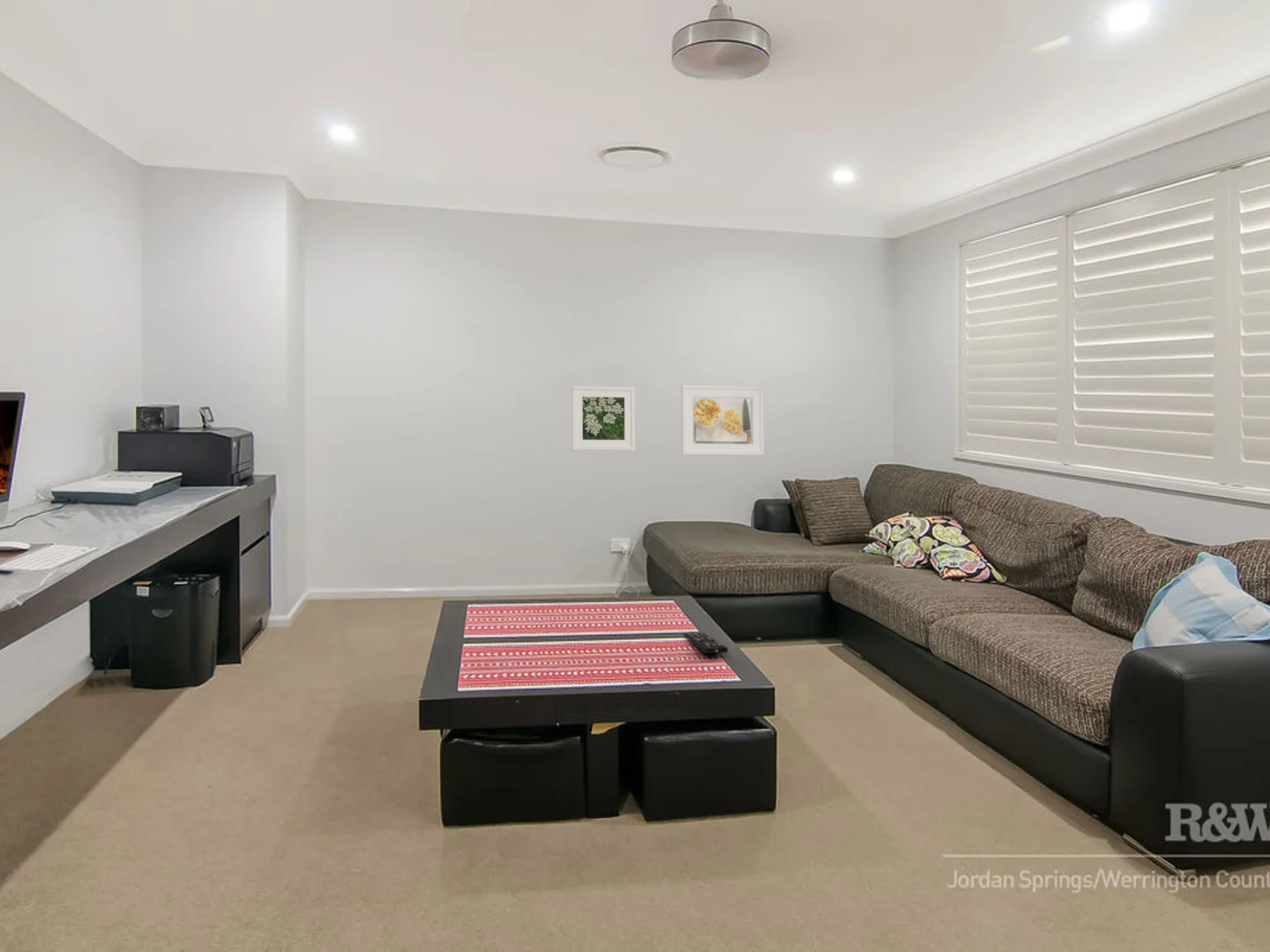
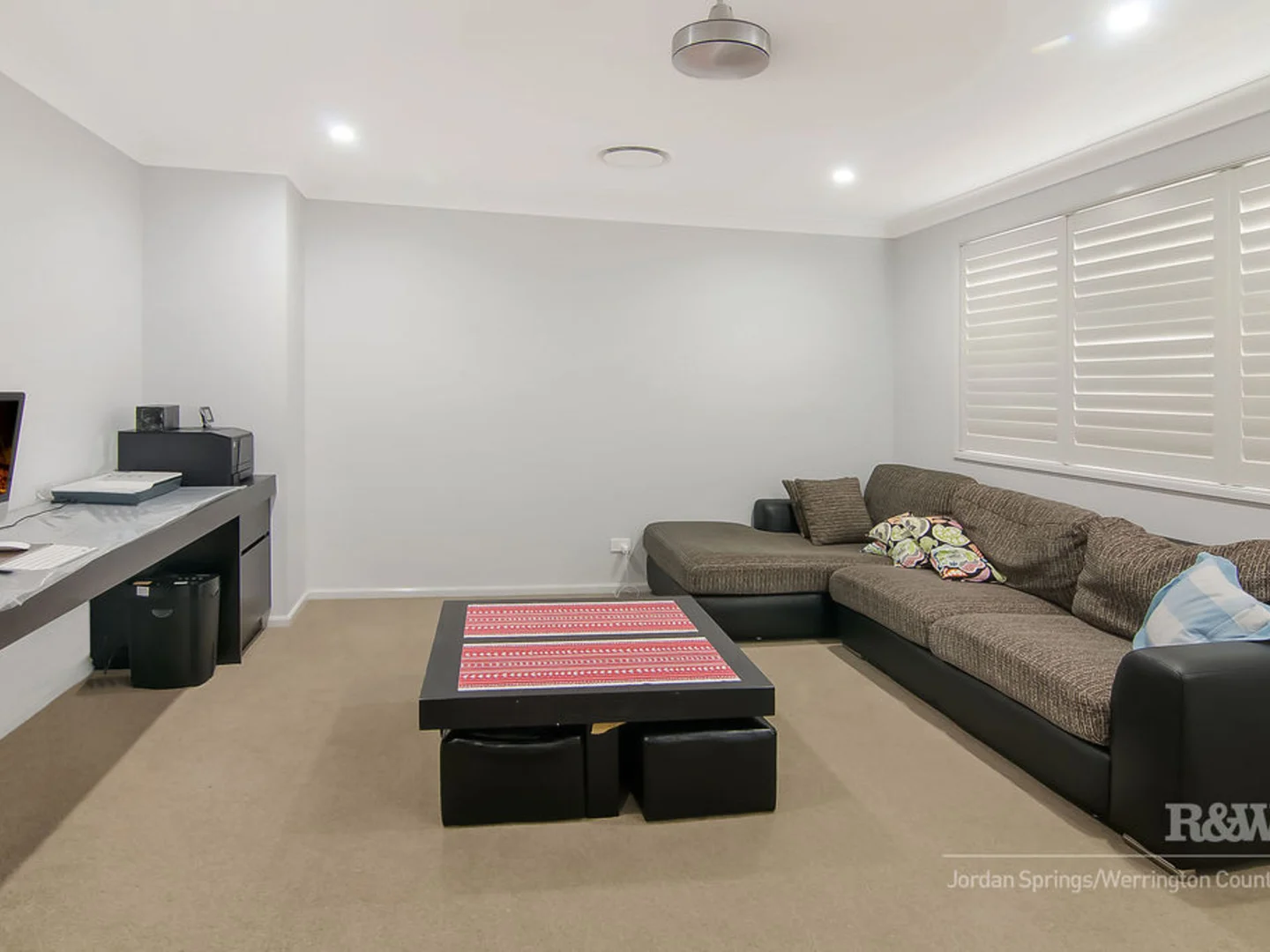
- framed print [571,385,636,451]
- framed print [681,383,765,457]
- remote control [683,632,728,654]
